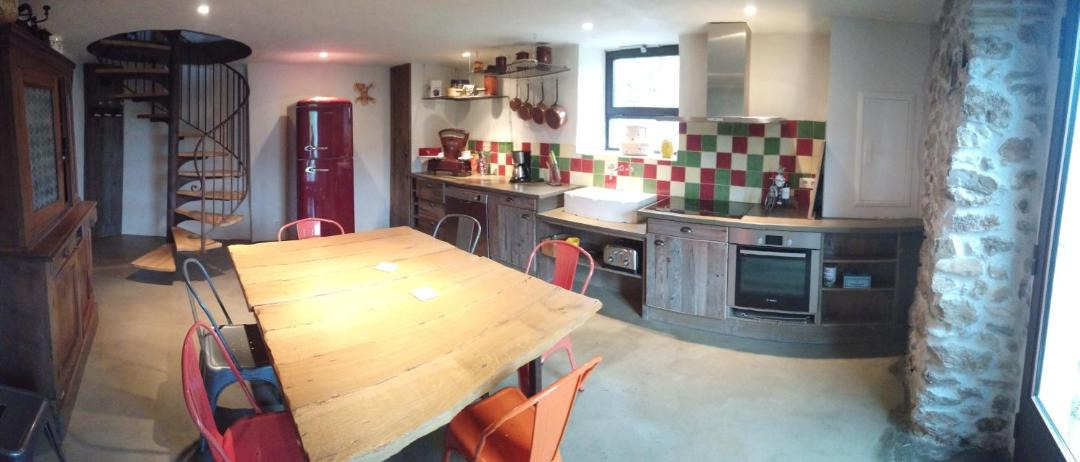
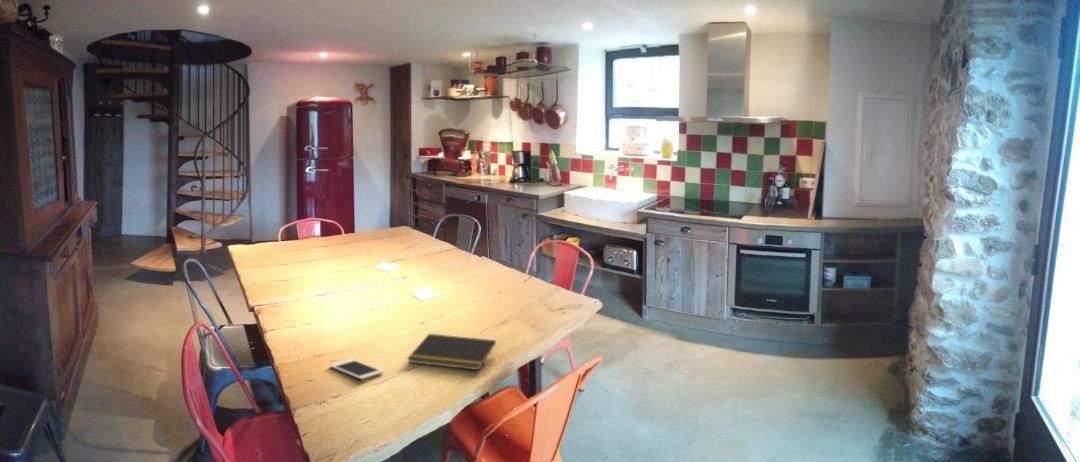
+ notepad [406,333,497,371]
+ cell phone [329,358,384,380]
